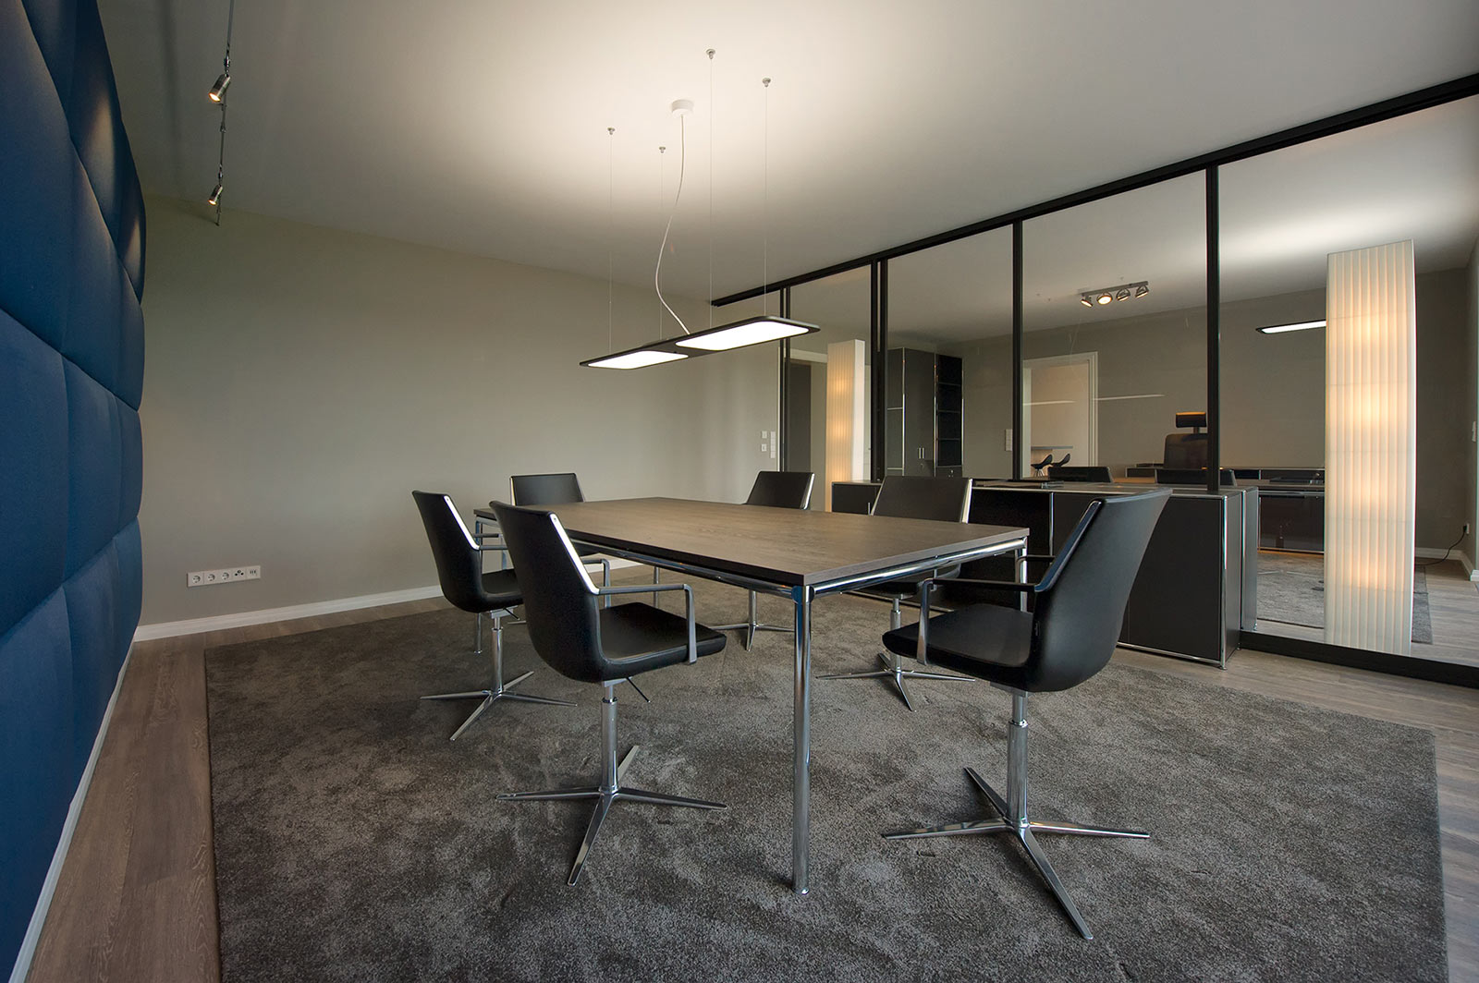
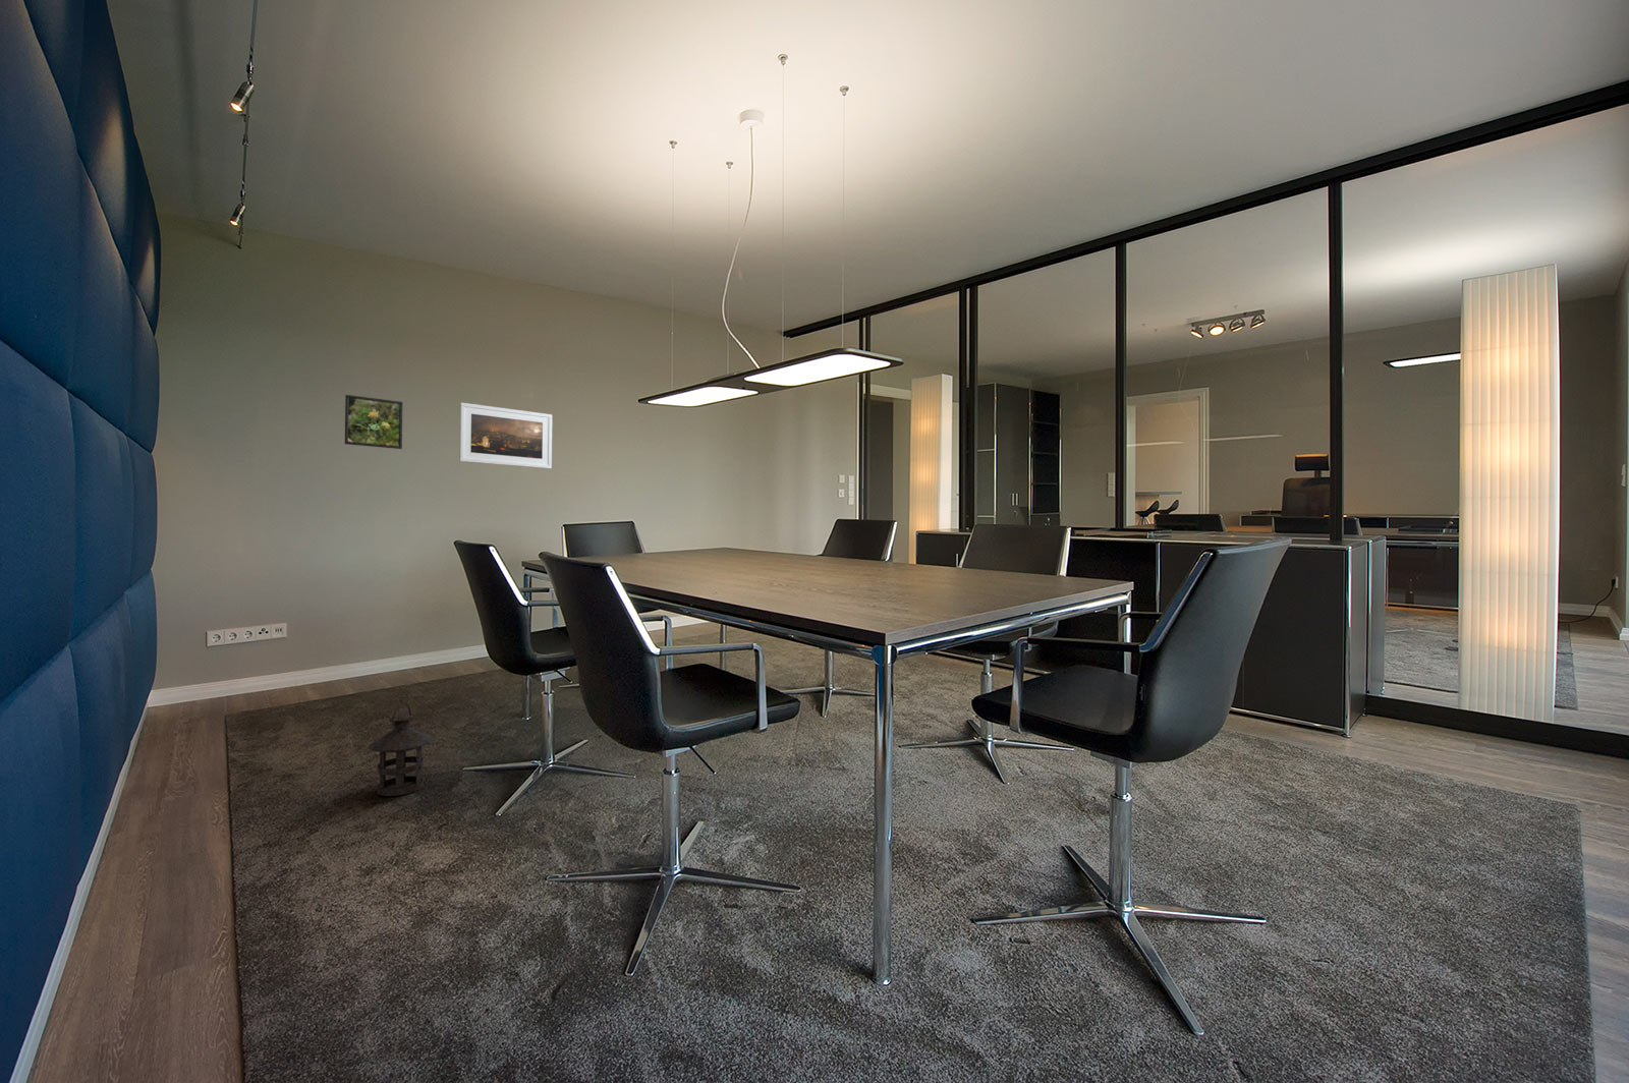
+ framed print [458,402,552,470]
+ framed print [344,394,404,450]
+ lantern [367,695,434,797]
